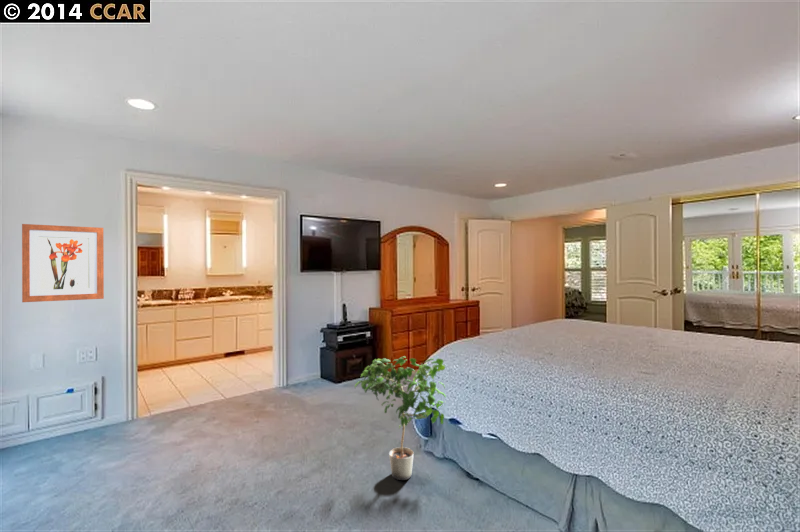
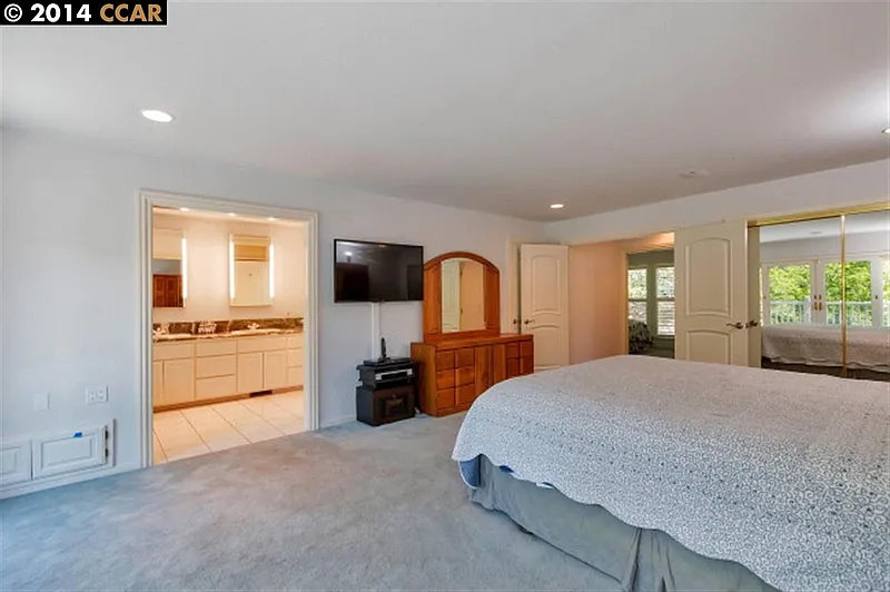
- wall art [21,223,105,303]
- potted plant [354,355,447,481]
